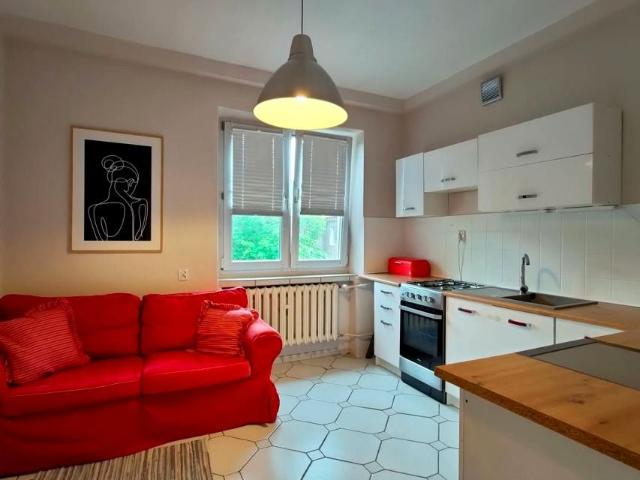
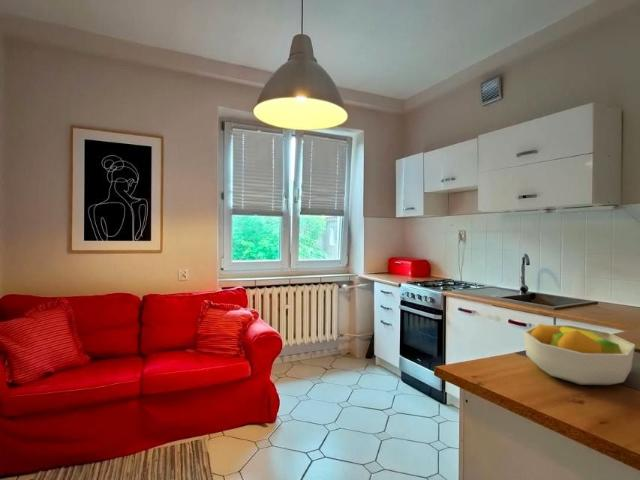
+ fruit bowl [523,323,636,386]
